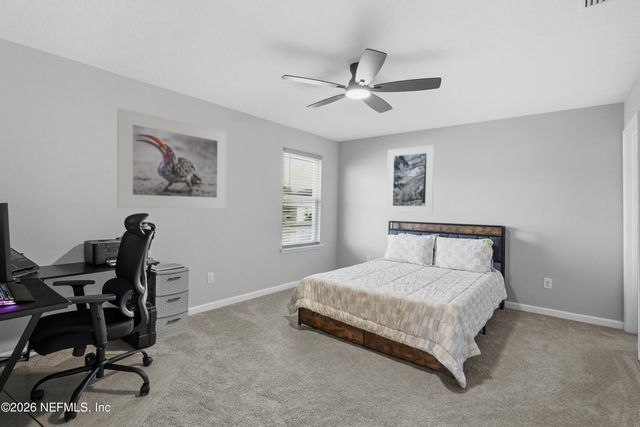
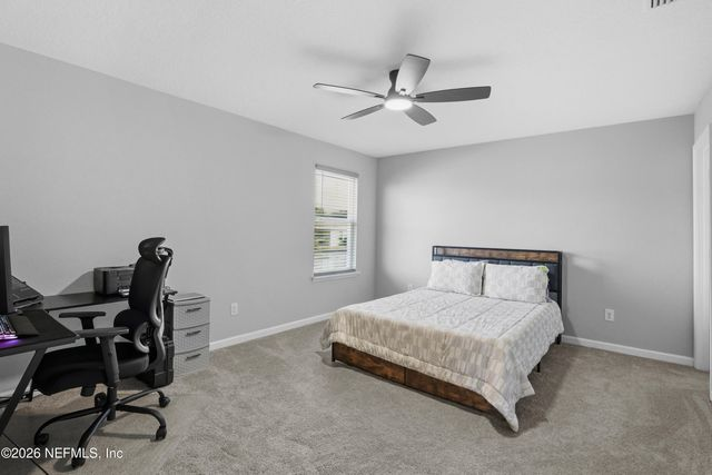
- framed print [116,107,228,210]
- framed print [386,144,435,215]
